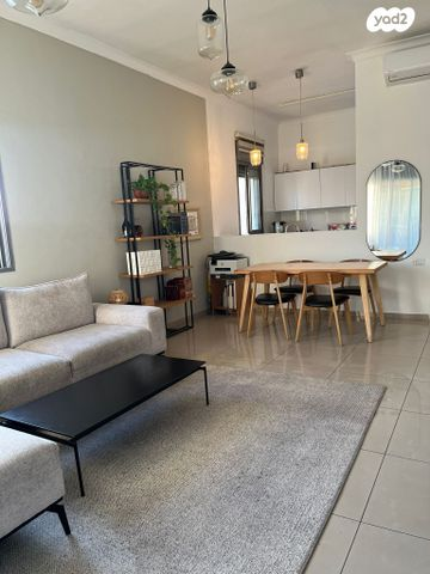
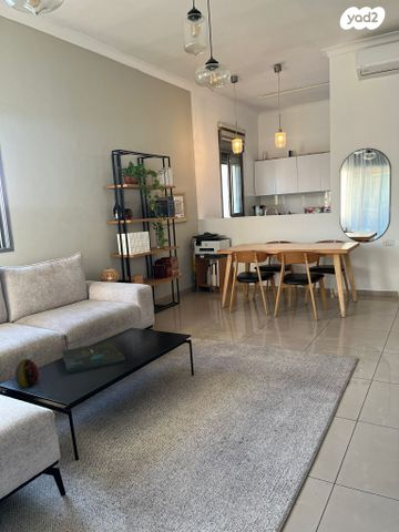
+ board game [61,340,126,374]
+ decorative egg [14,358,40,389]
